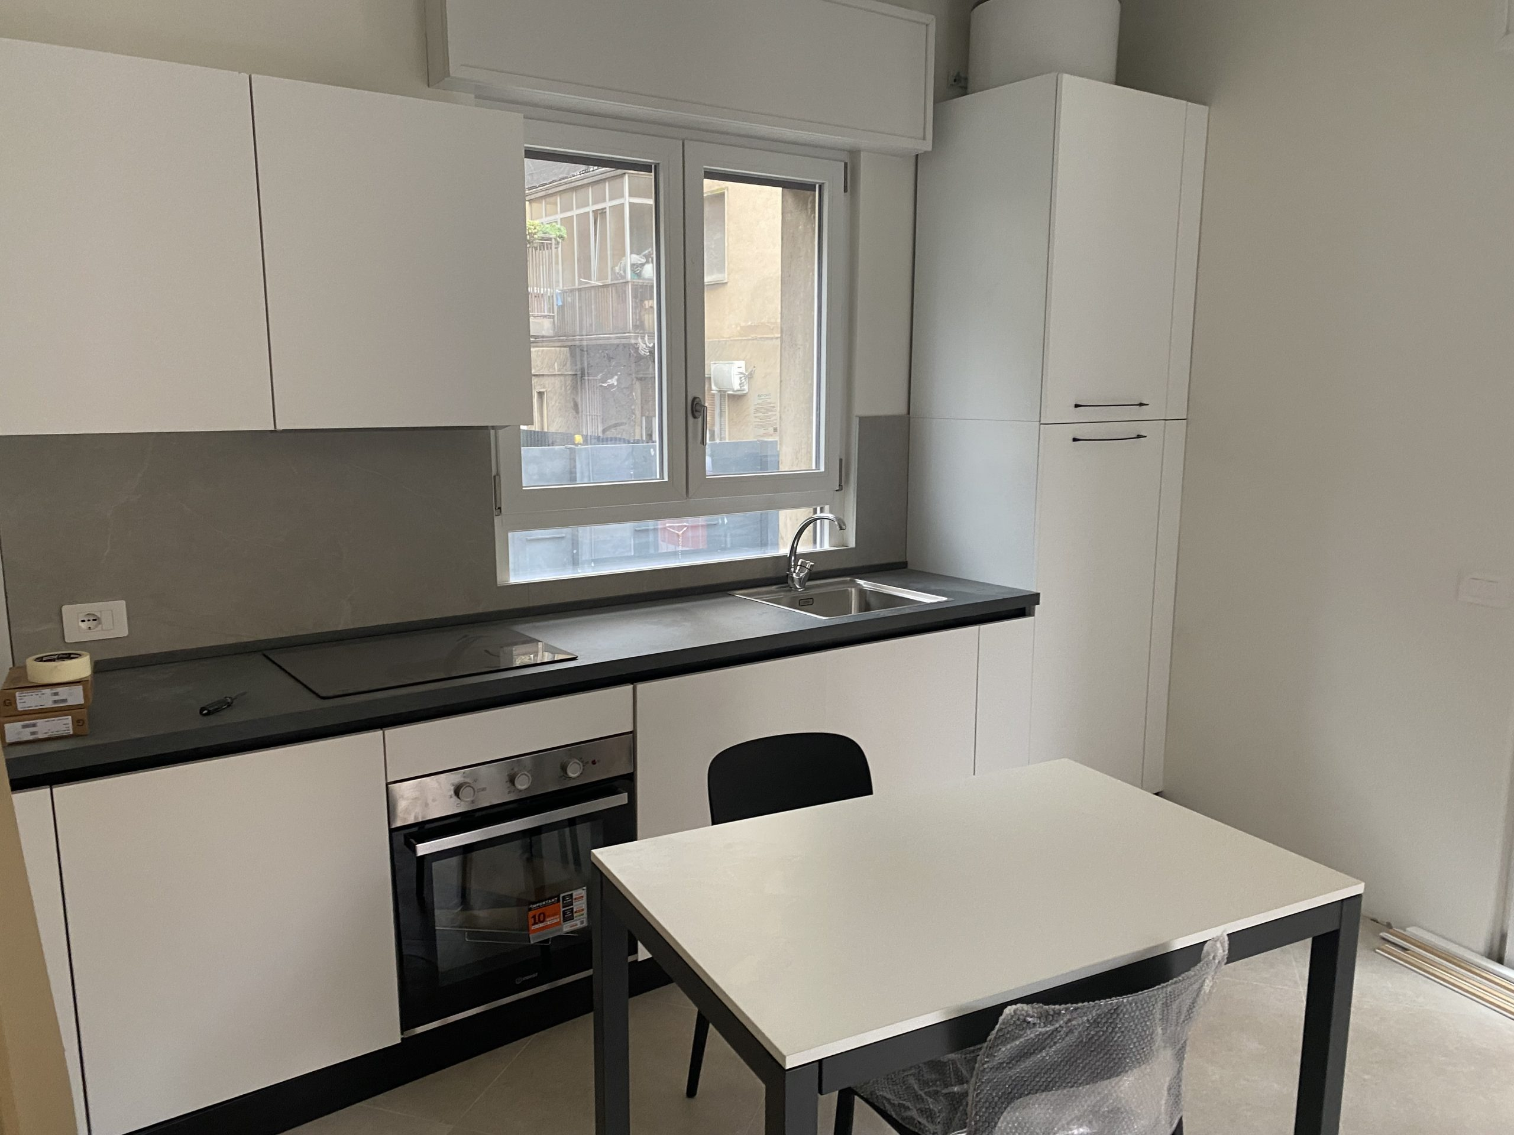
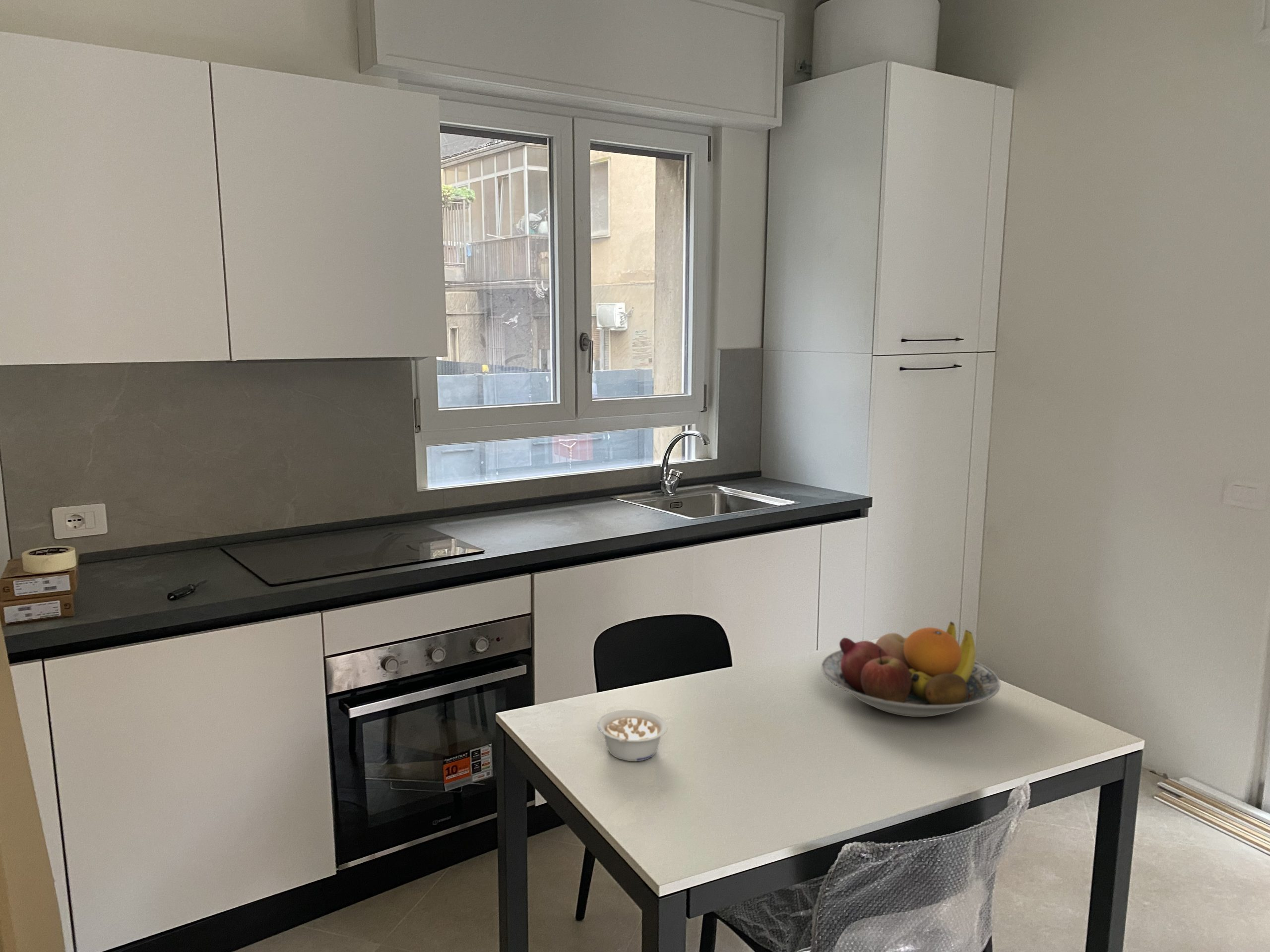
+ legume [597,709,668,762]
+ fruit bowl [821,621,1001,717]
